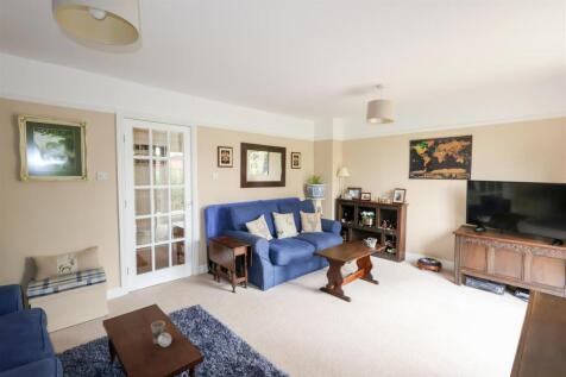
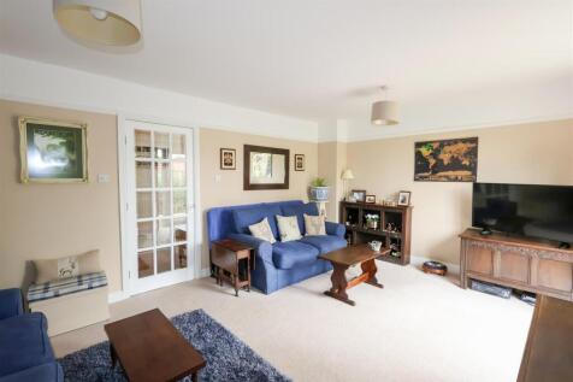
- cup [150,320,172,348]
